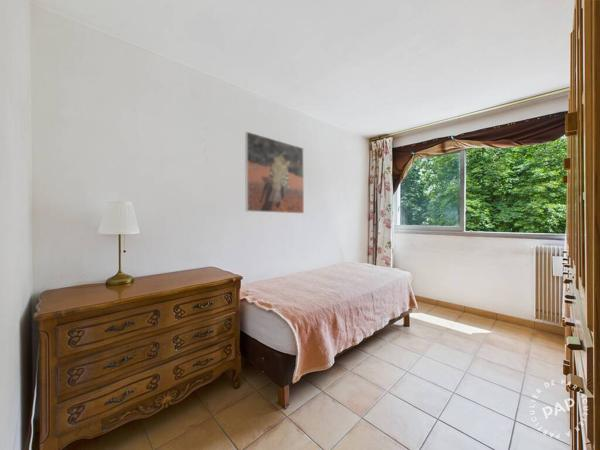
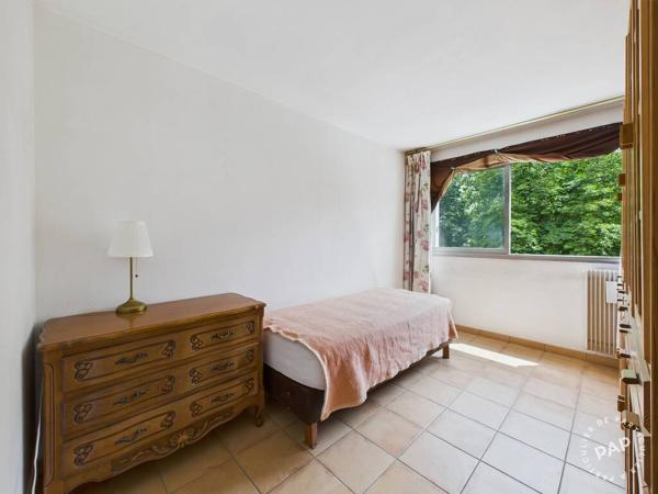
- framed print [244,131,305,214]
